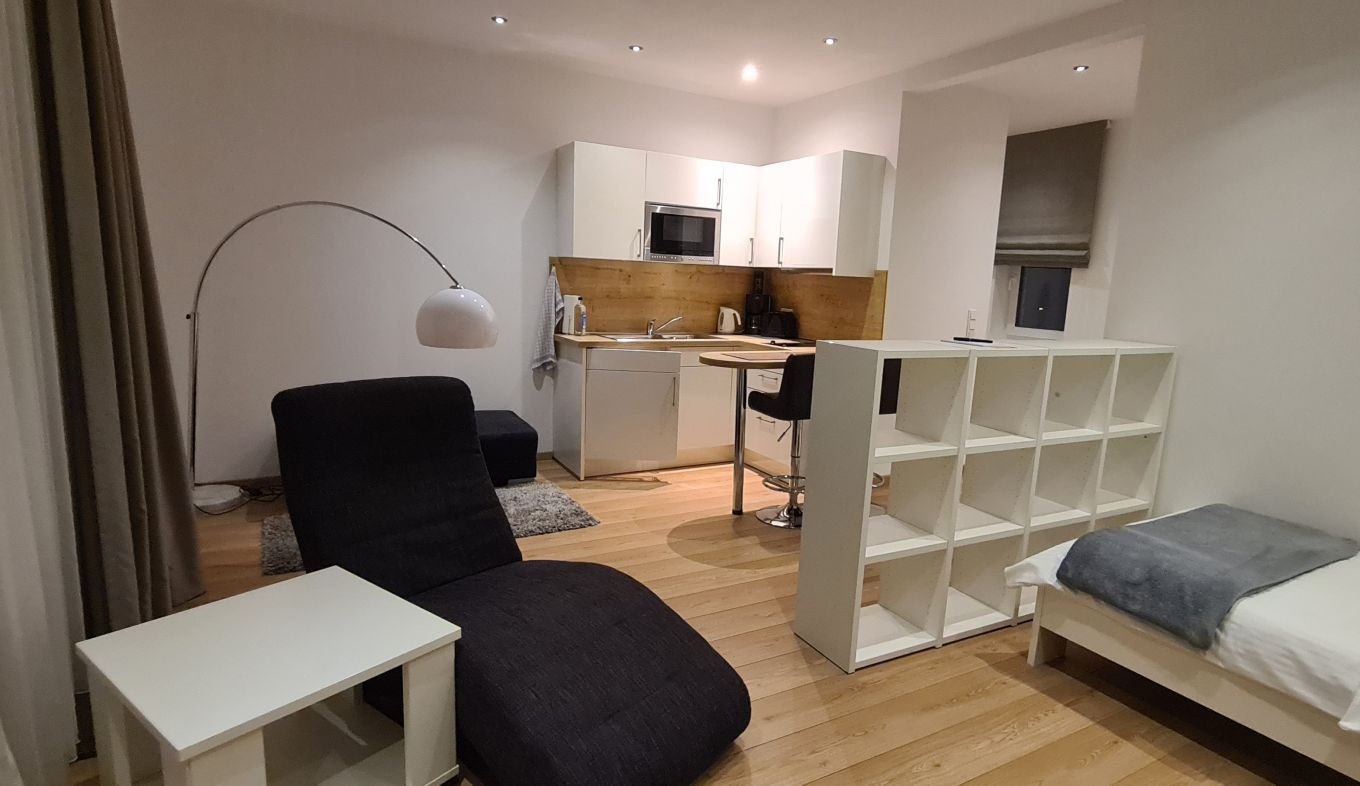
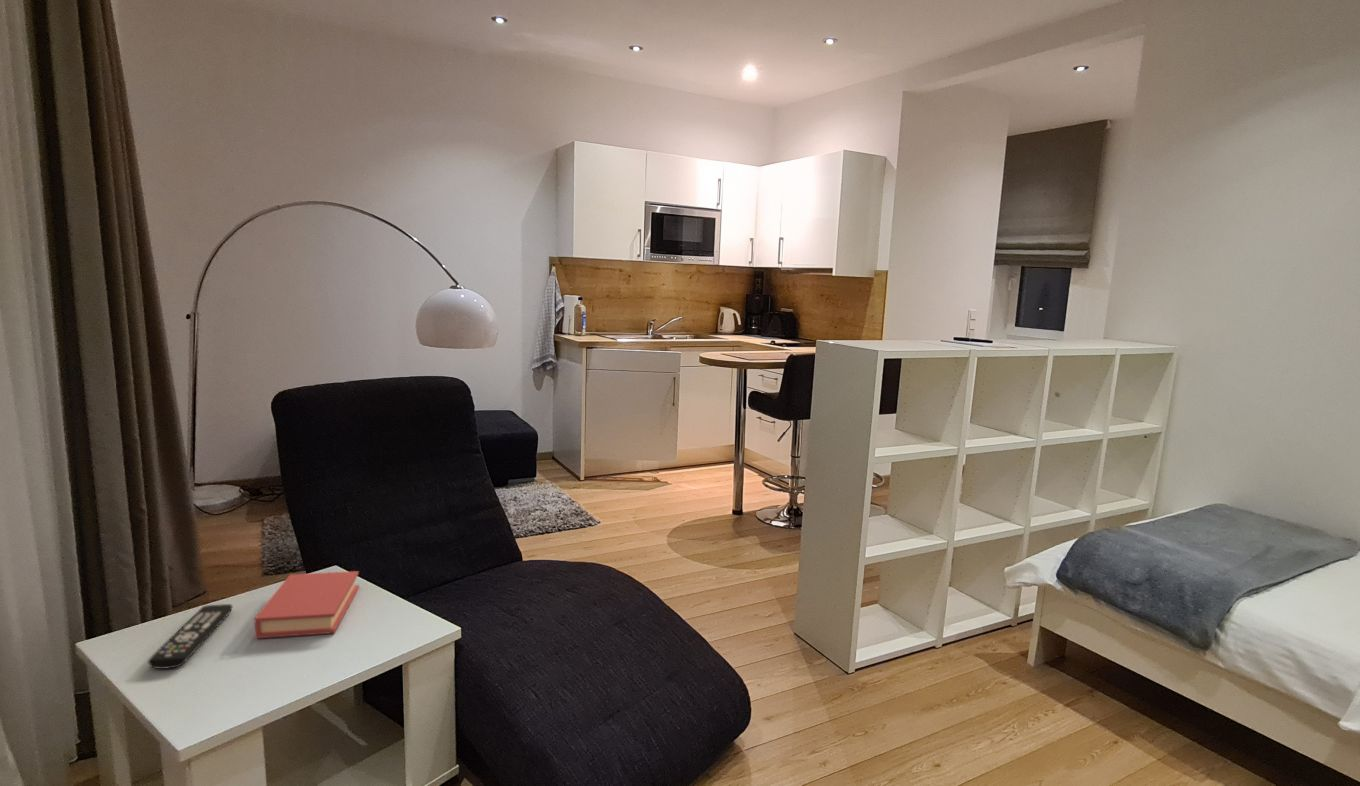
+ book [253,570,360,639]
+ remote control [147,603,233,670]
